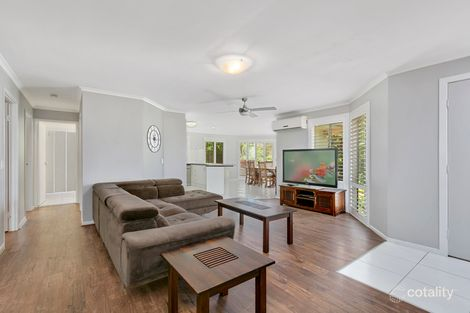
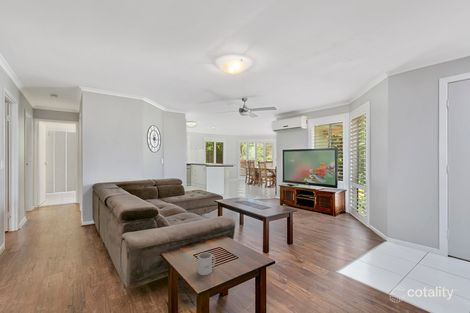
+ mug [197,252,216,276]
